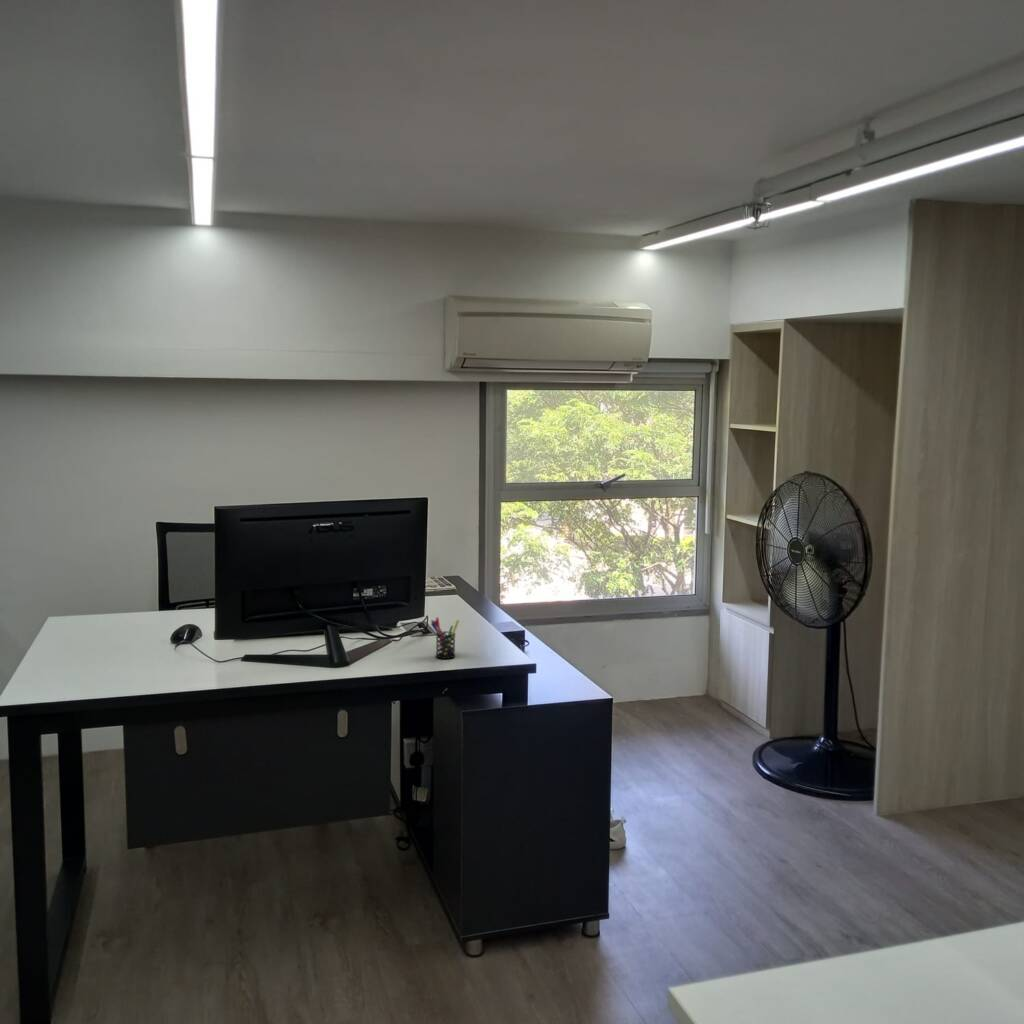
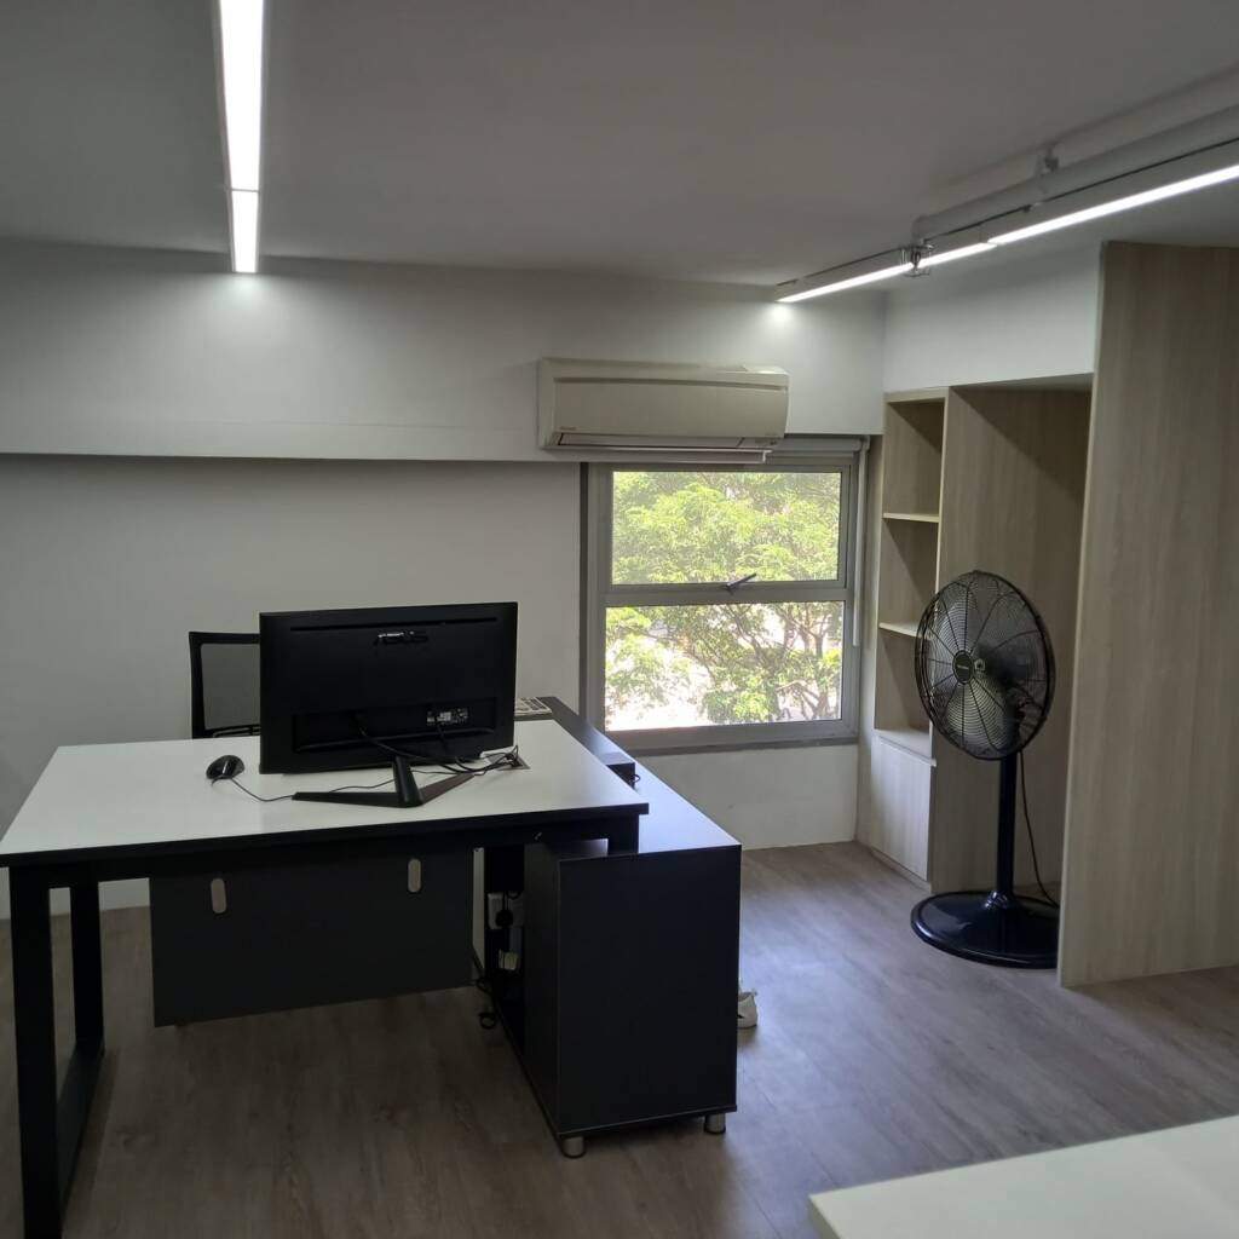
- pen holder [430,617,460,660]
